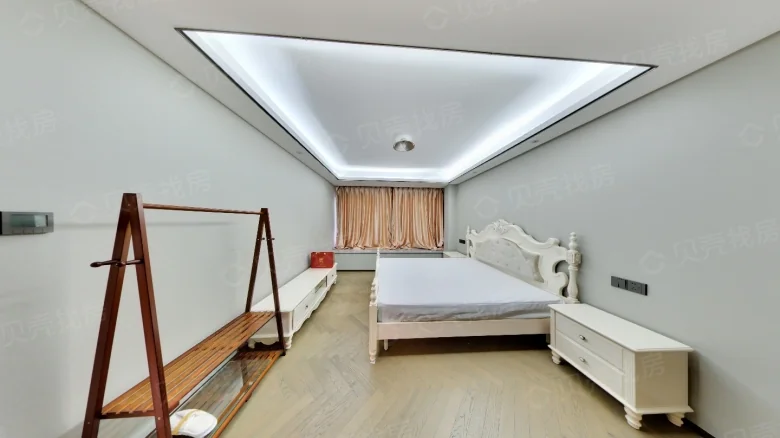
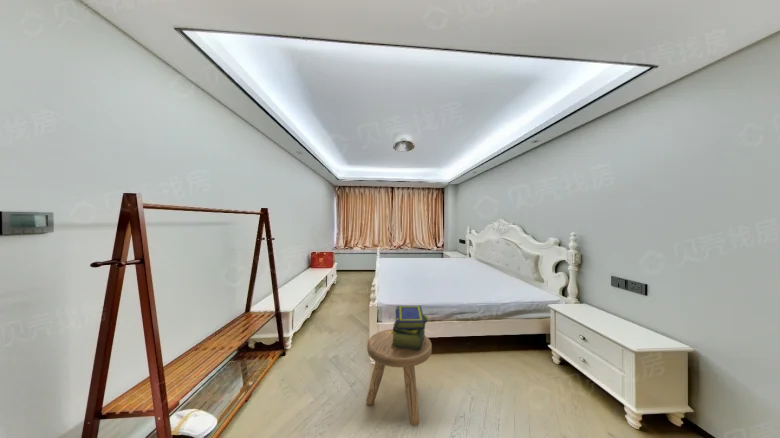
+ stool [365,328,433,427]
+ stack of books [391,305,429,350]
